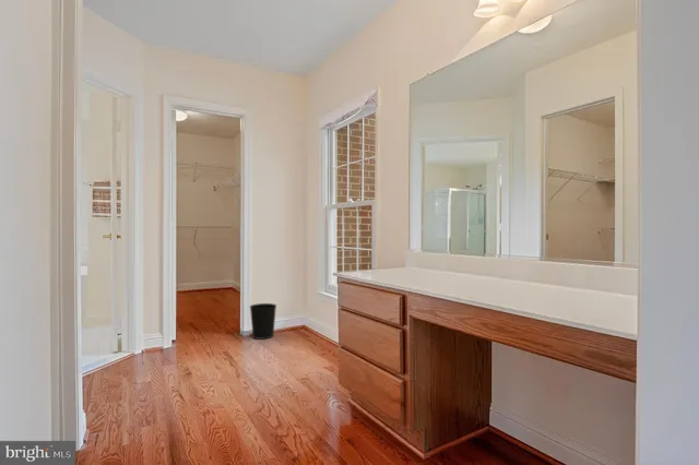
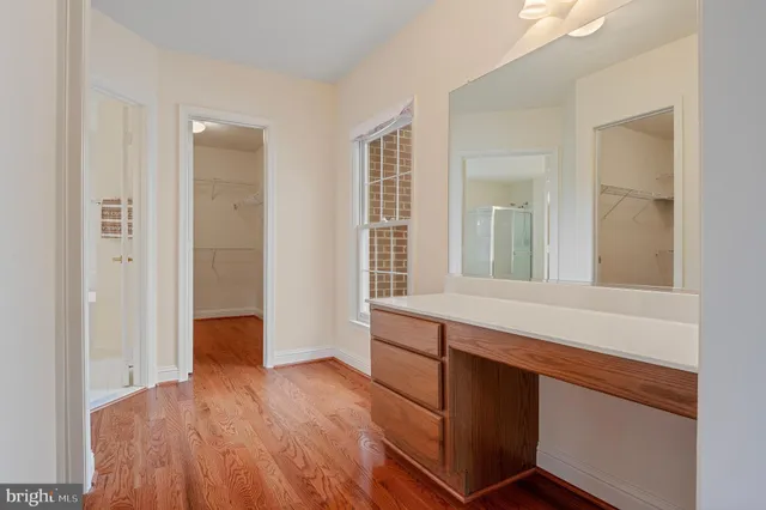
- wastebasket [249,302,277,341]
